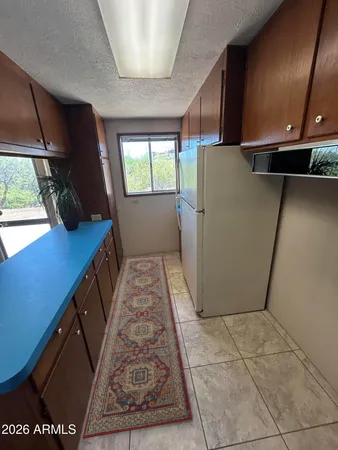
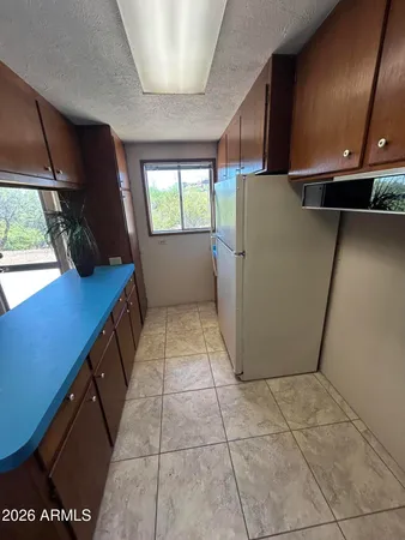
- rug [81,255,194,440]
